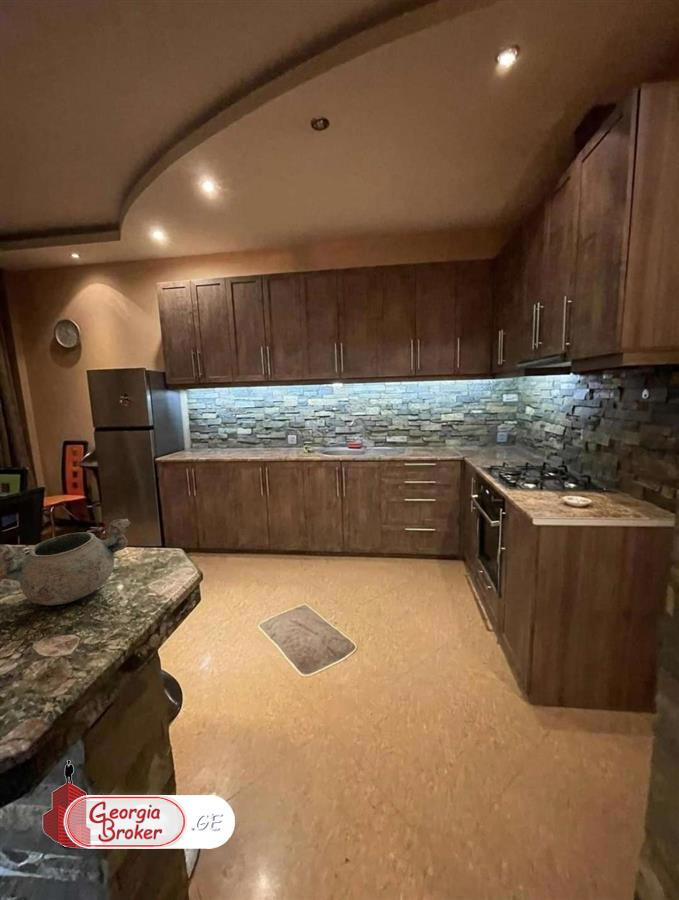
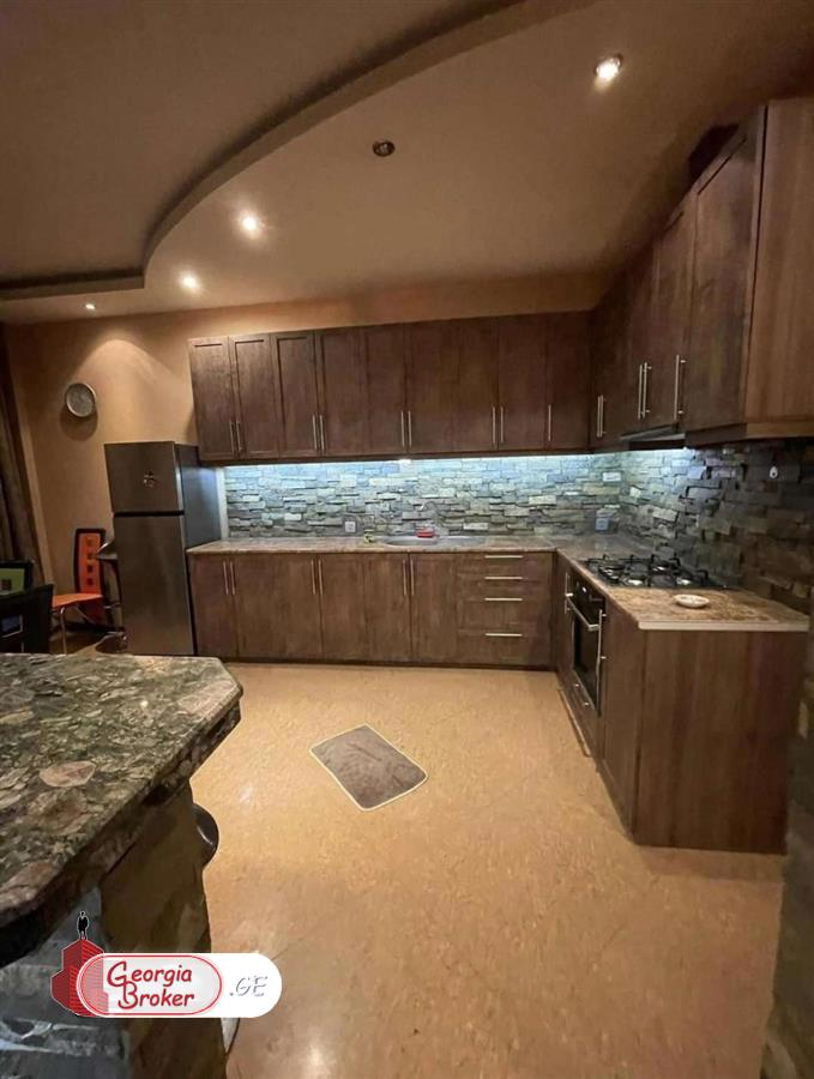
- decorative bowl [0,518,132,606]
